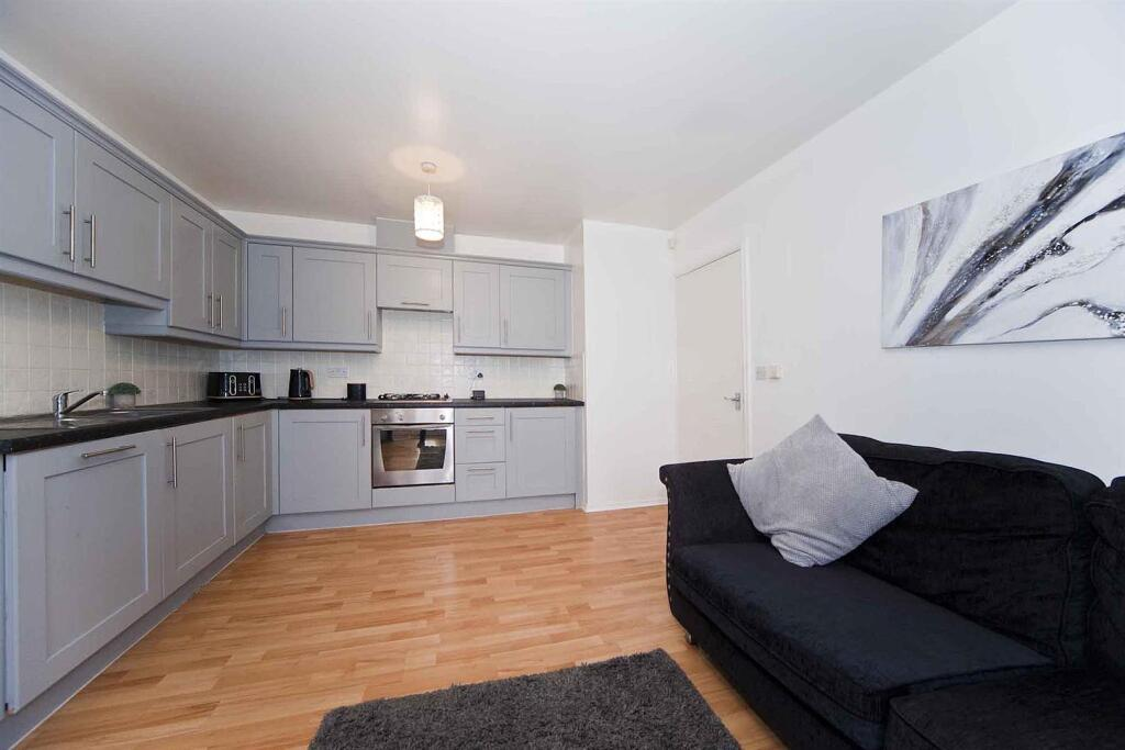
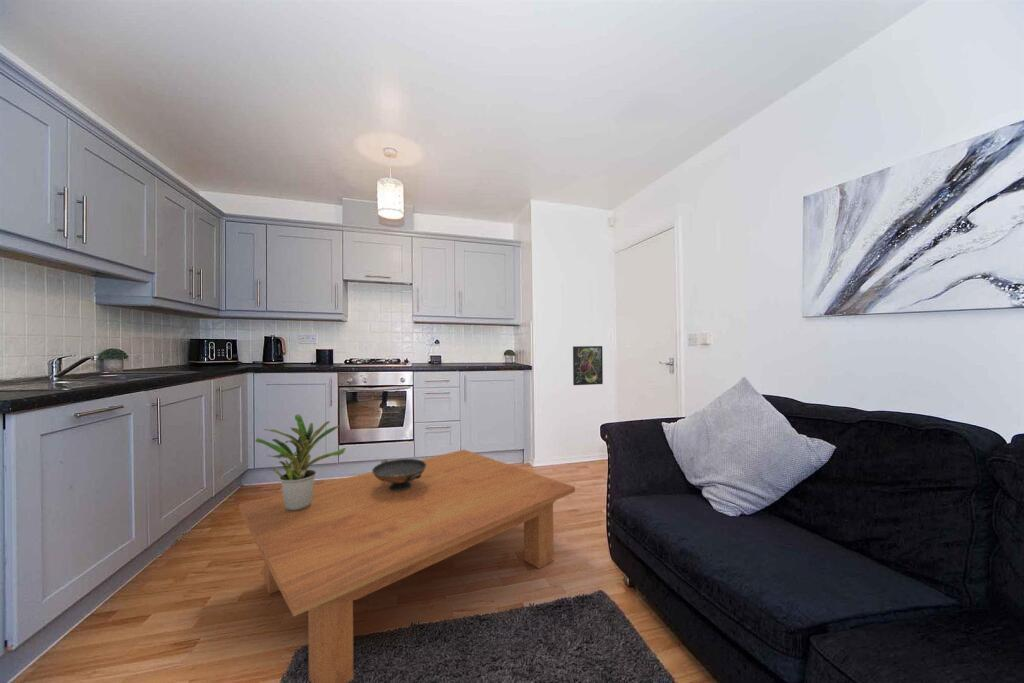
+ decorative bowl [371,458,427,492]
+ coffee table [238,449,576,683]
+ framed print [572,345,604,386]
+ potted plant [254,413,346,511]
